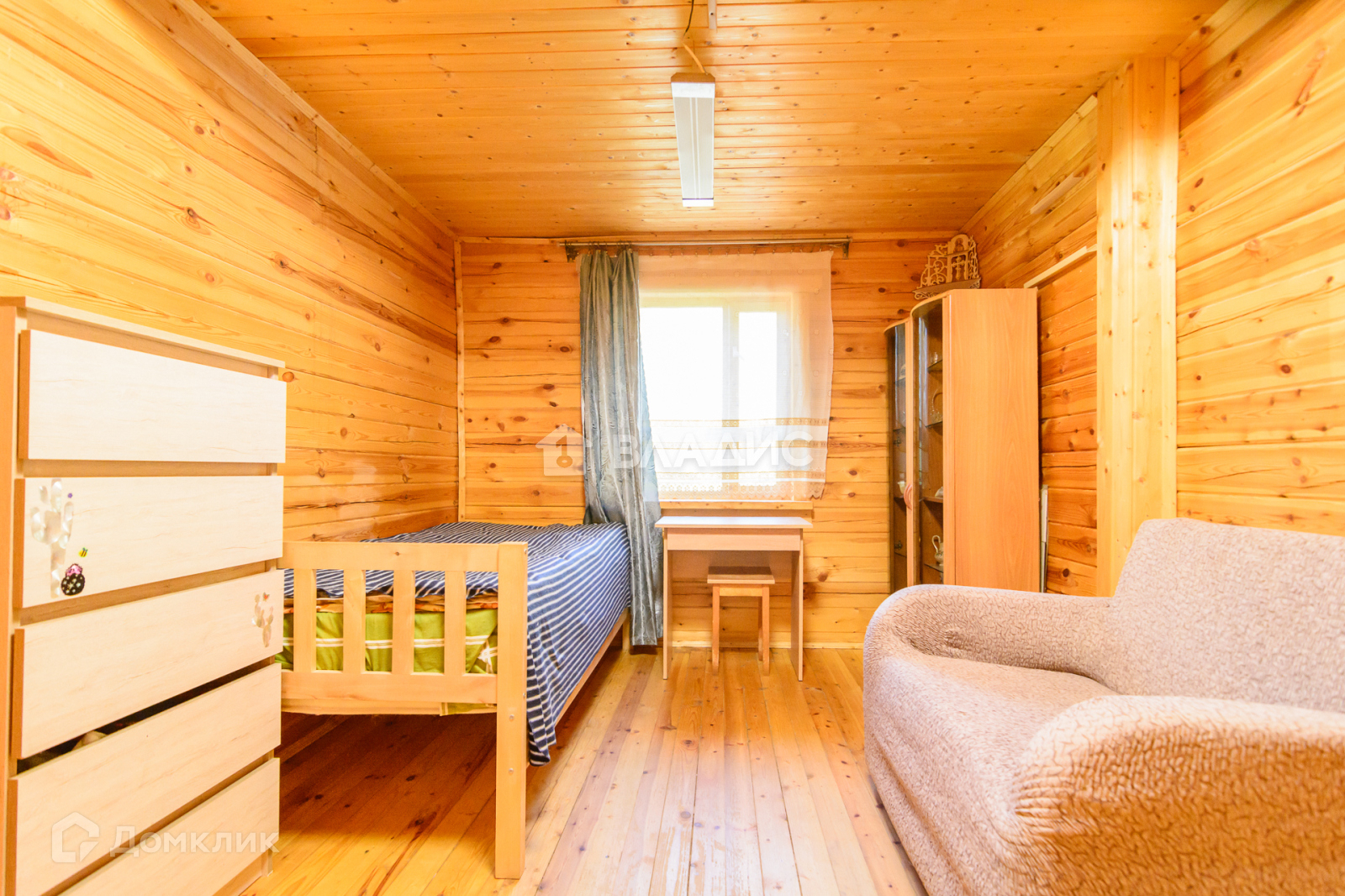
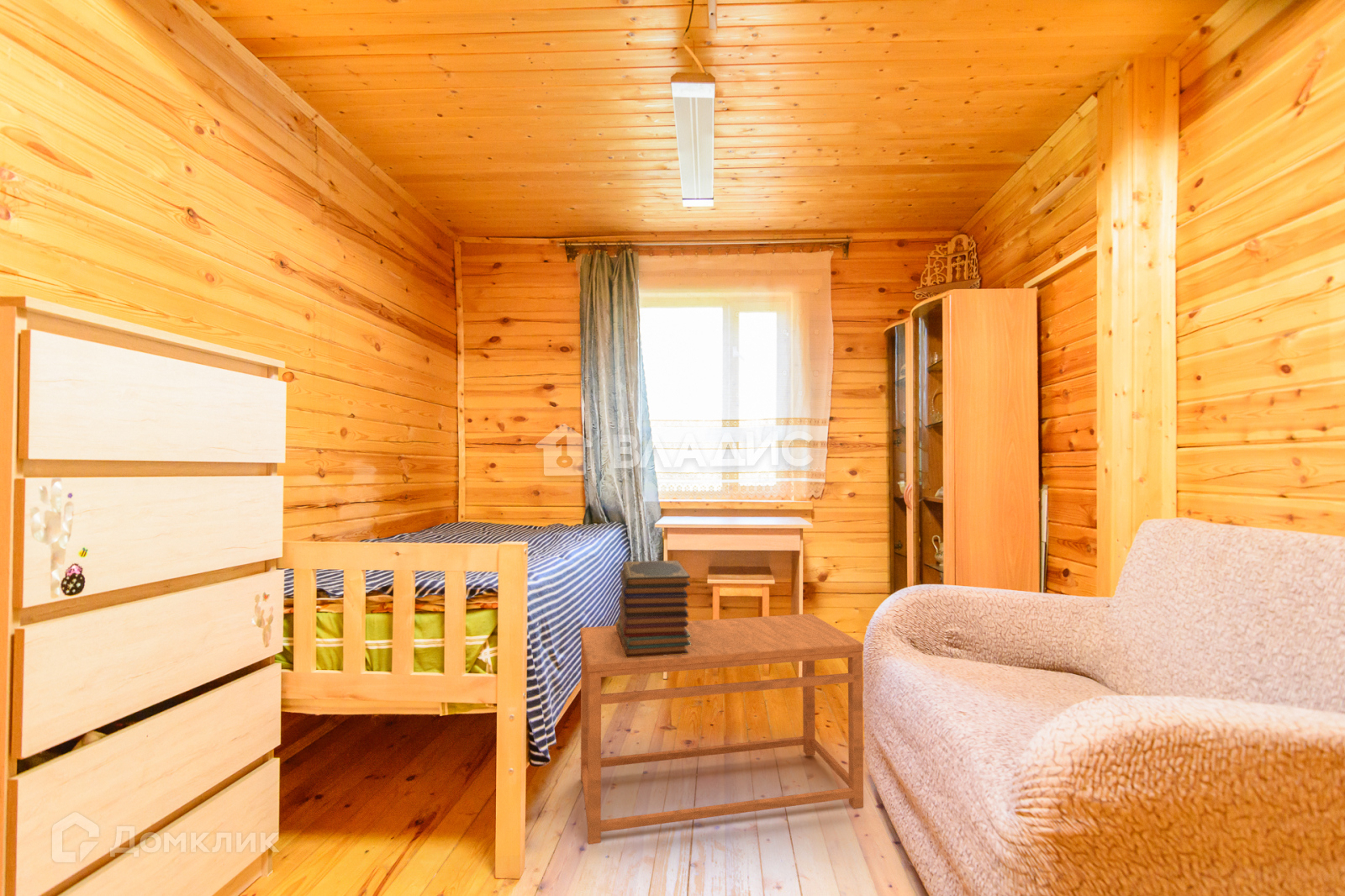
+ book stack [615,560,691,658]
+ side table [579,613,864,846]
